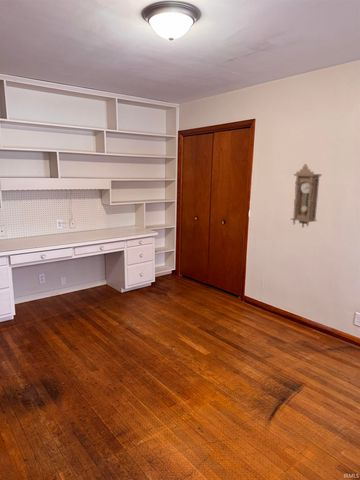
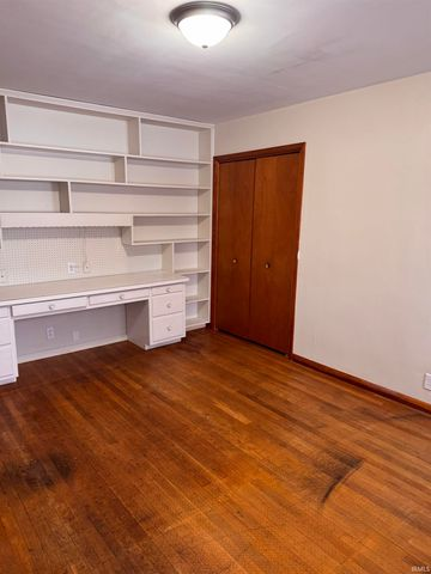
- pendulum clock [290,163,323,229]
